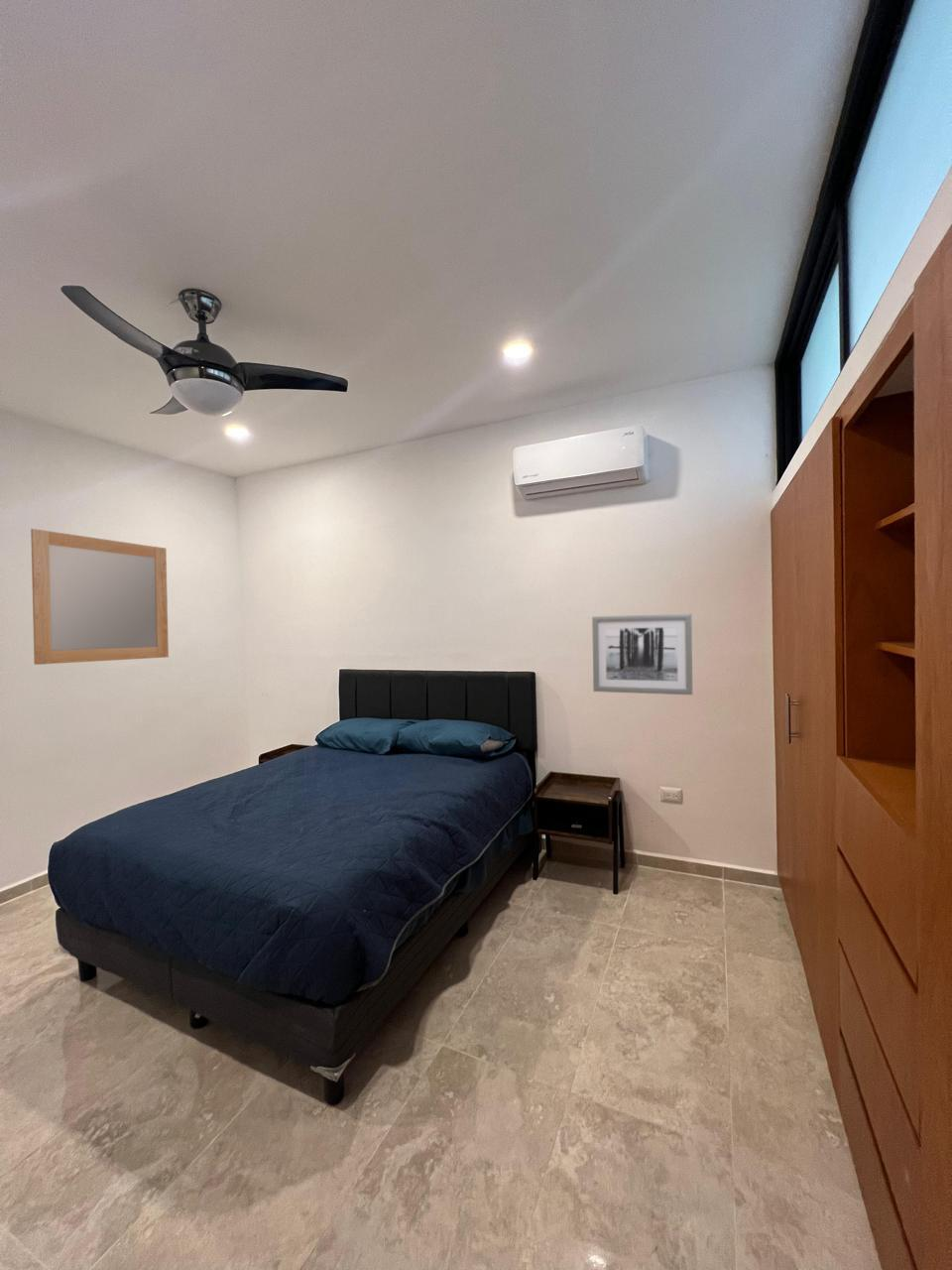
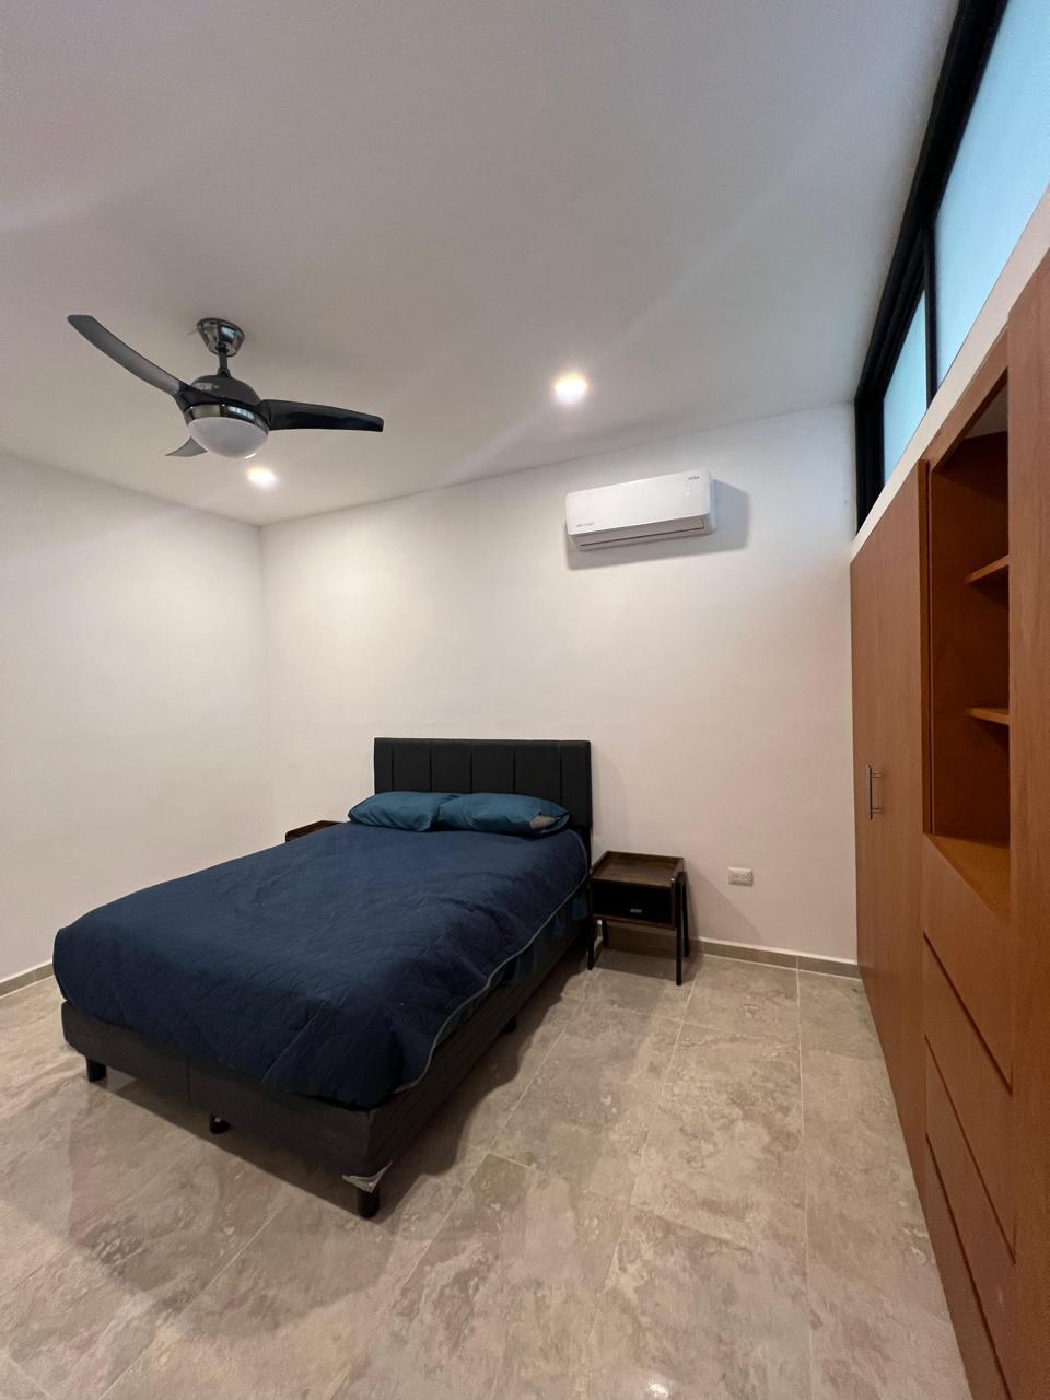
- wall art [591,613,693,696]
- home mirror [30,528,170,666]
